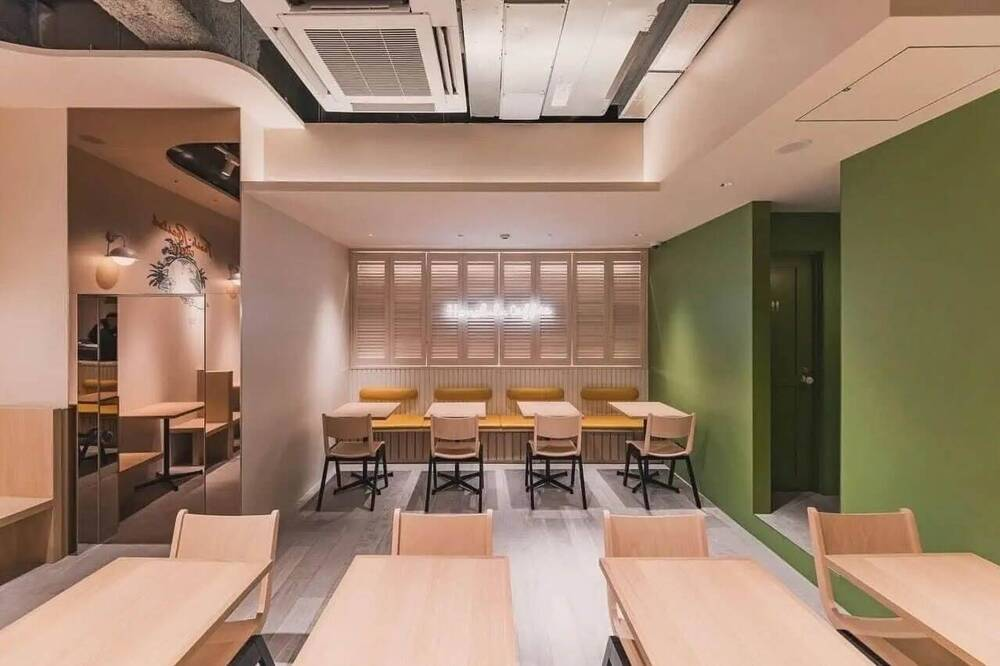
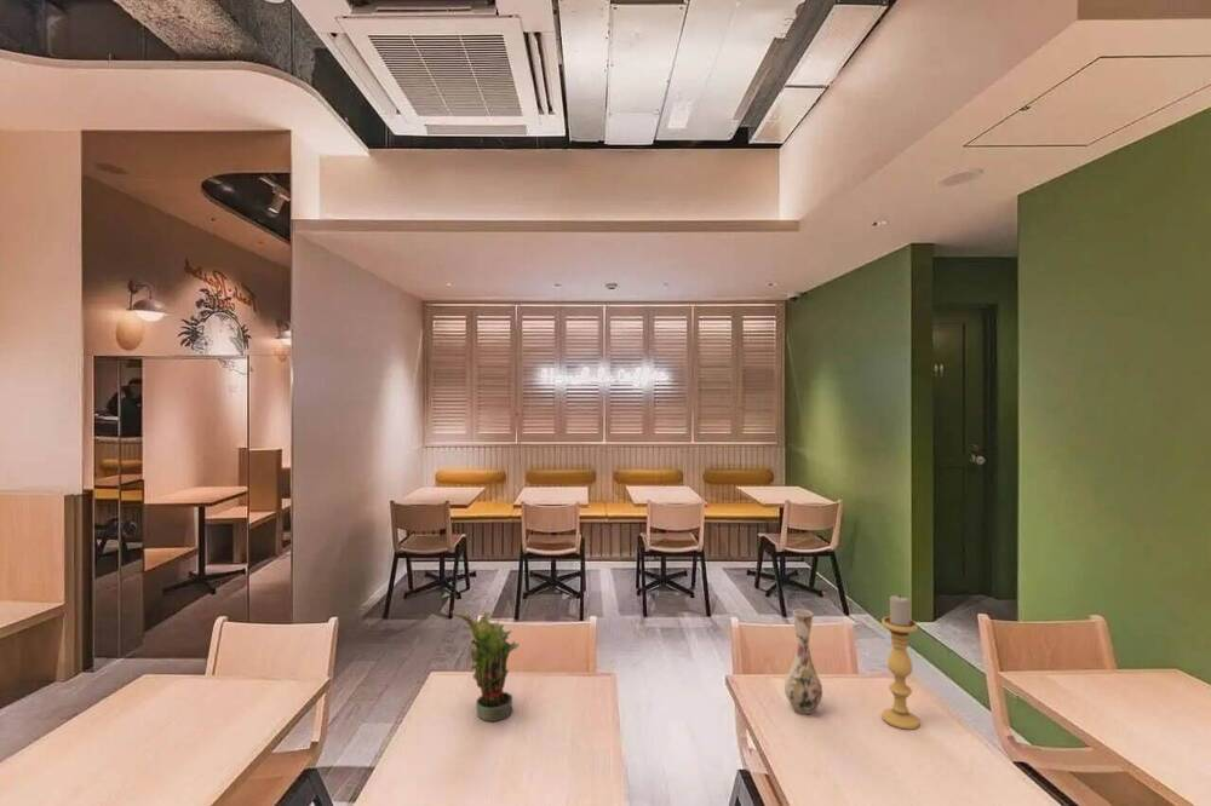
+ candle holder [880,594,920,731]
+ potted plant [449,610,520,722]
+ vase [784,609,823,715]
